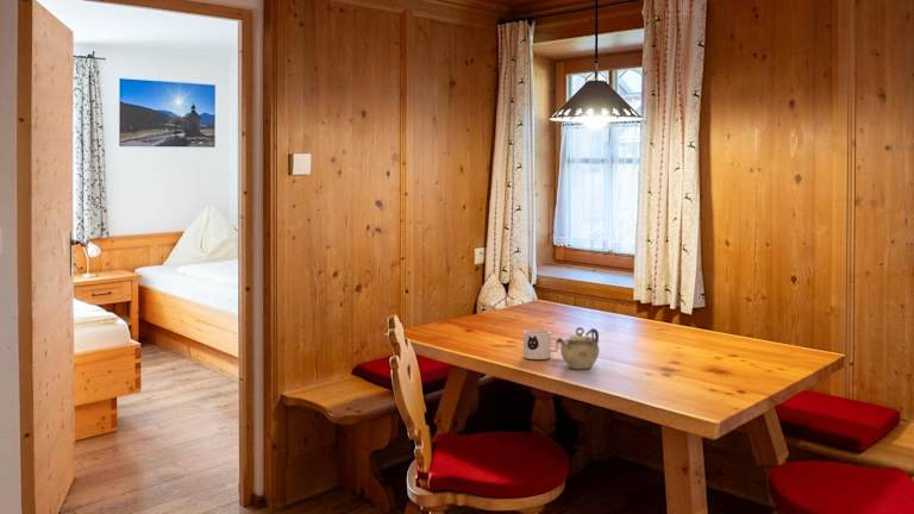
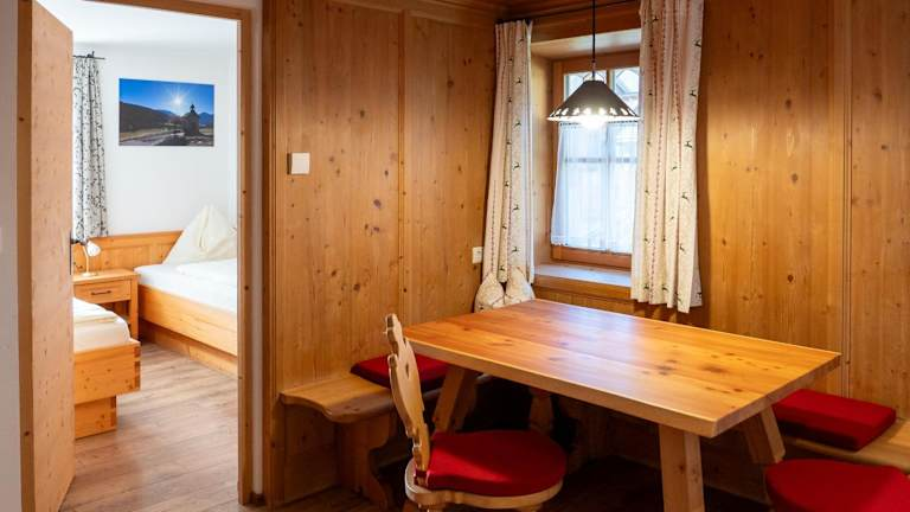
- mug [522,328,559,361]
- teapot [555,326,600,370]
